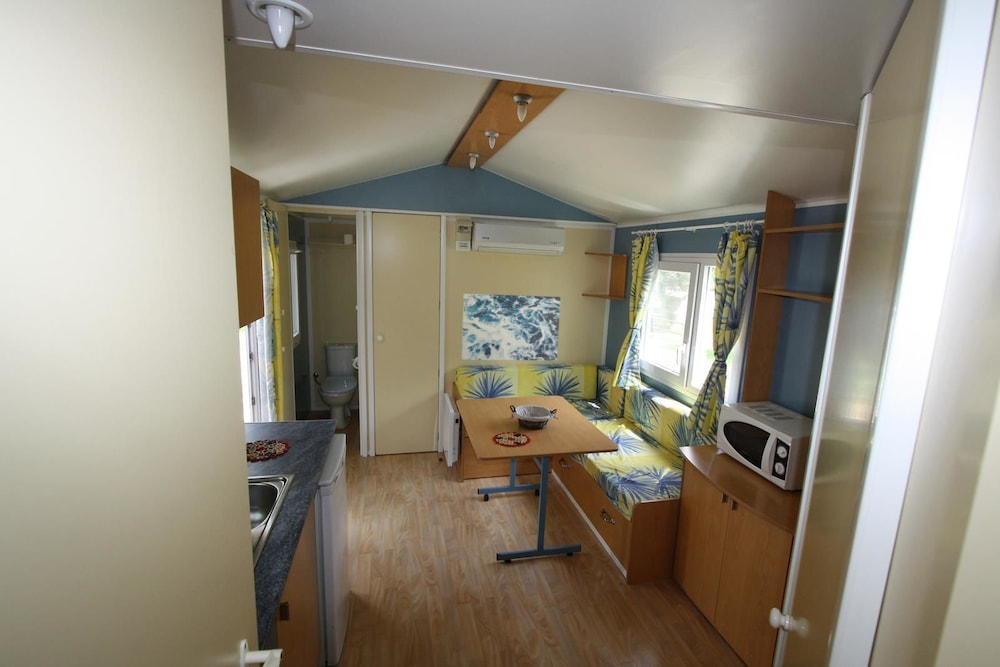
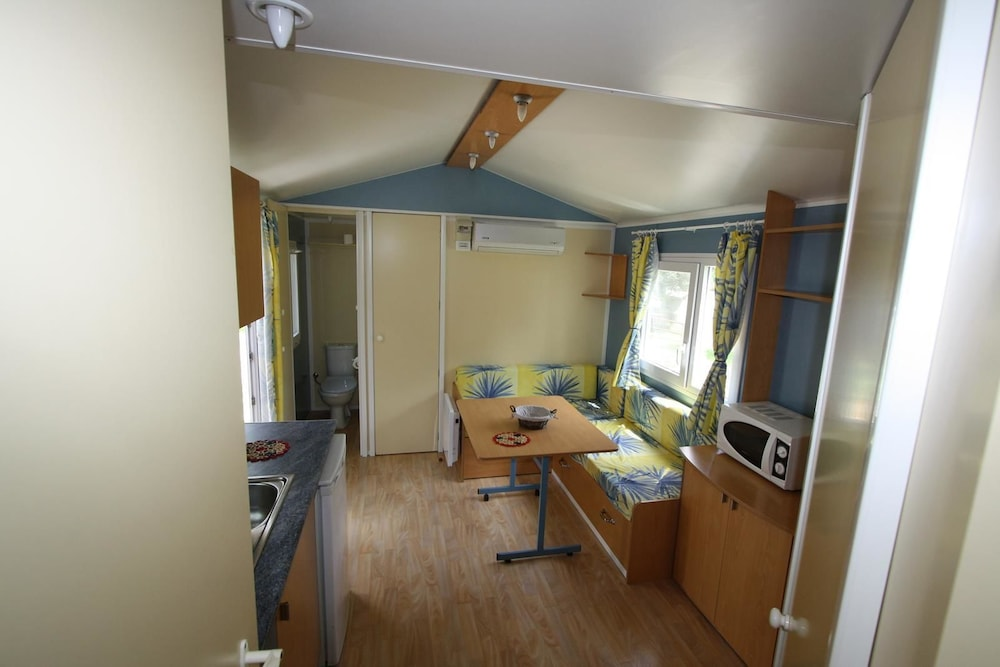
- wall art [461,293,561,362]
